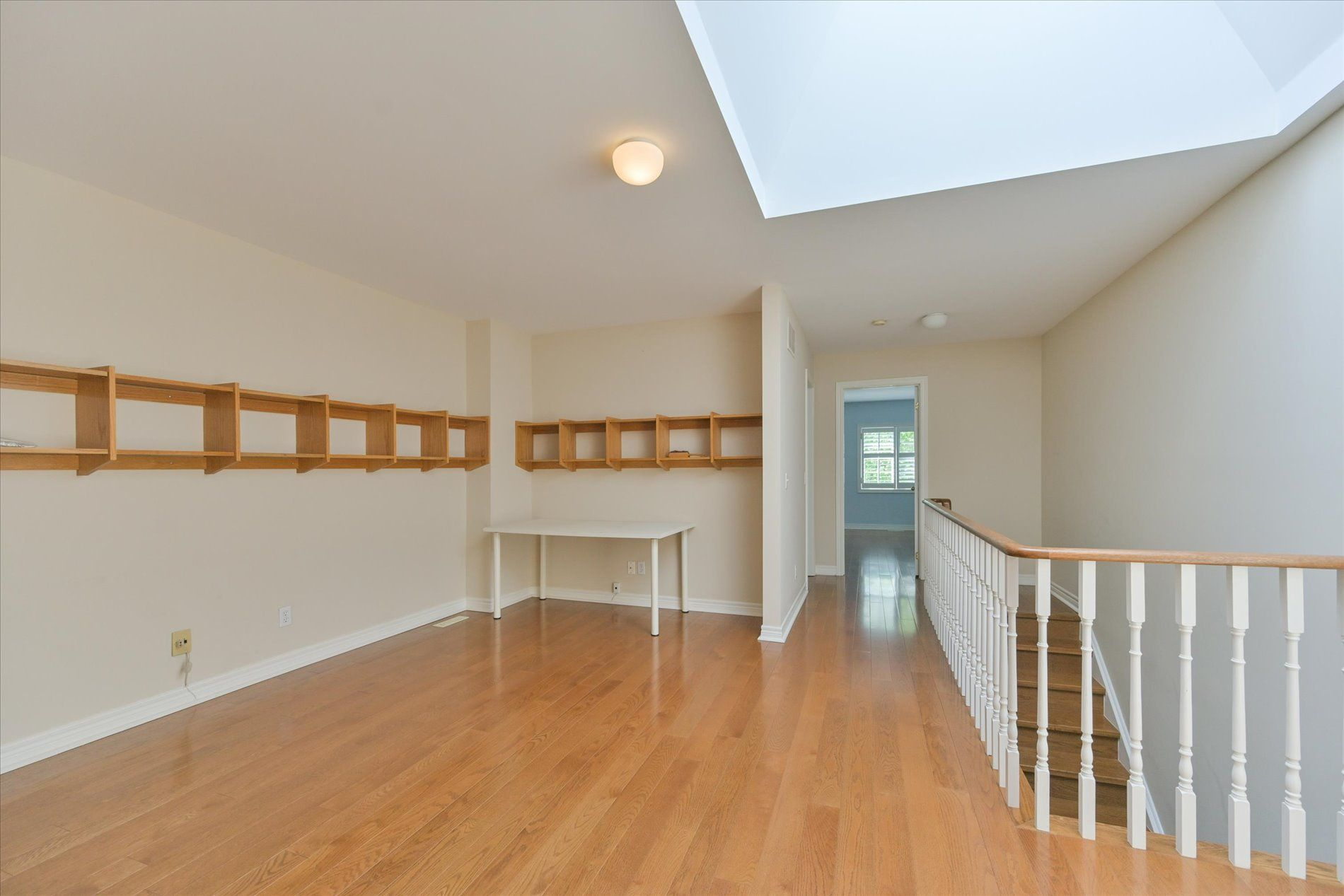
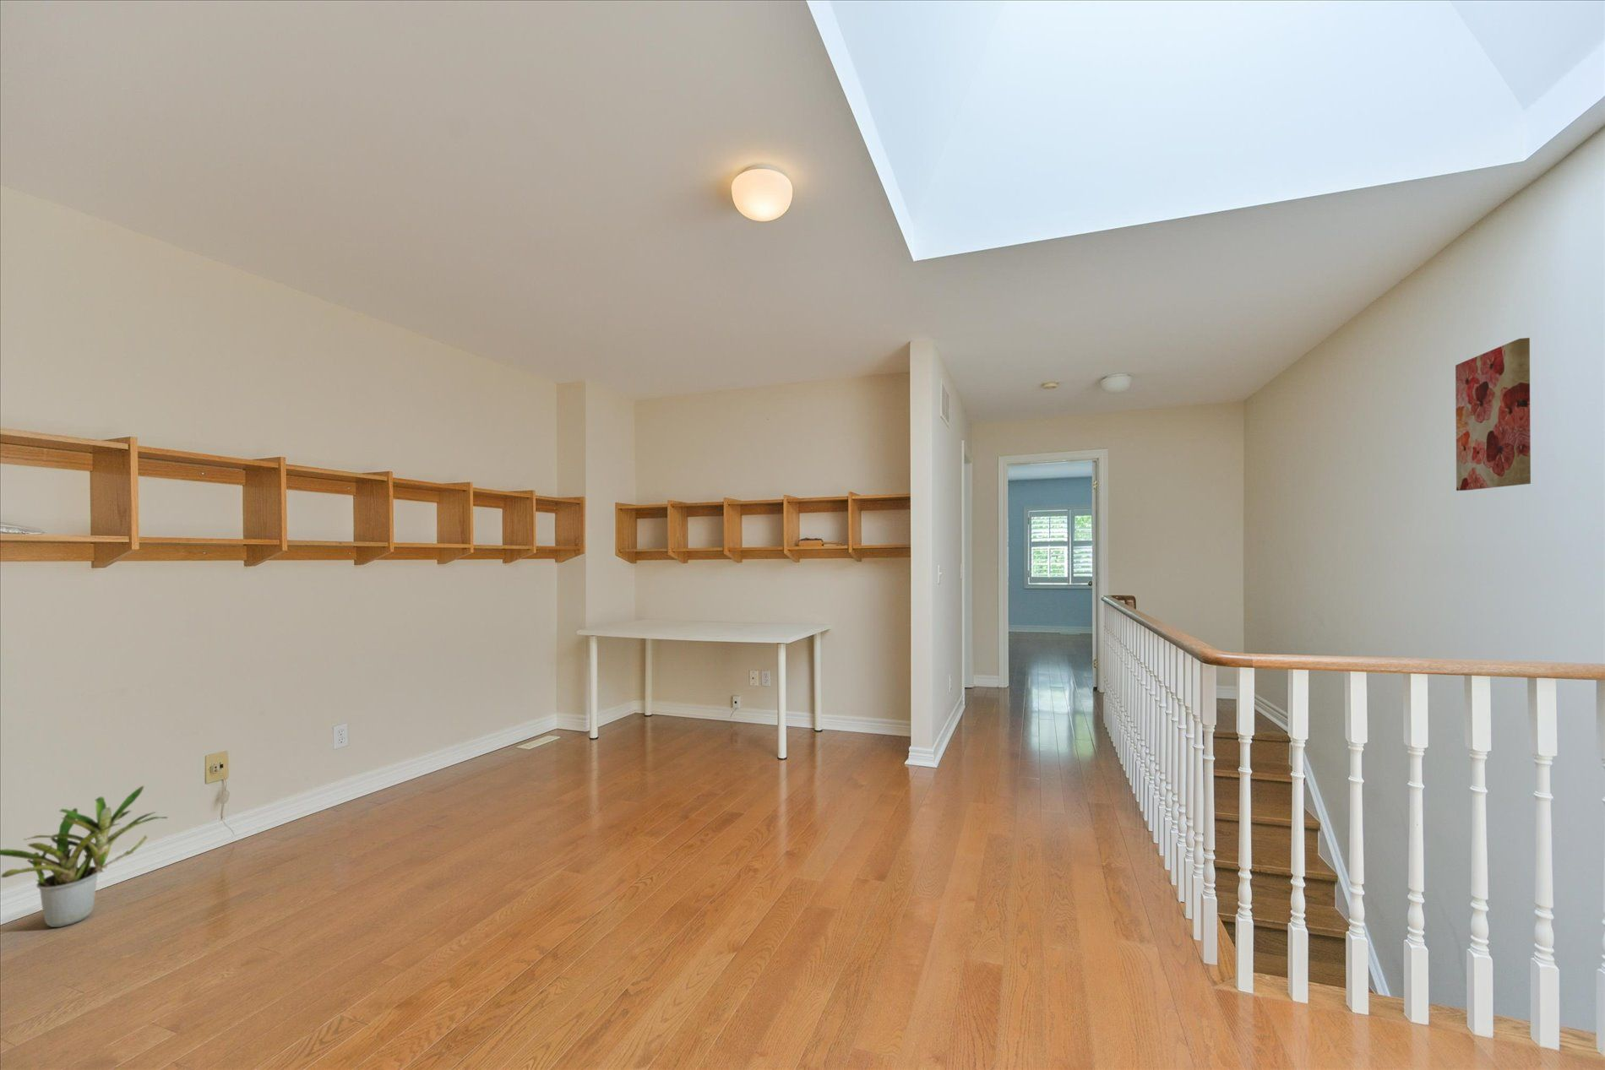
+ wall art [1455,337,1531,492]
+ potted plant [0,786,168,928]
